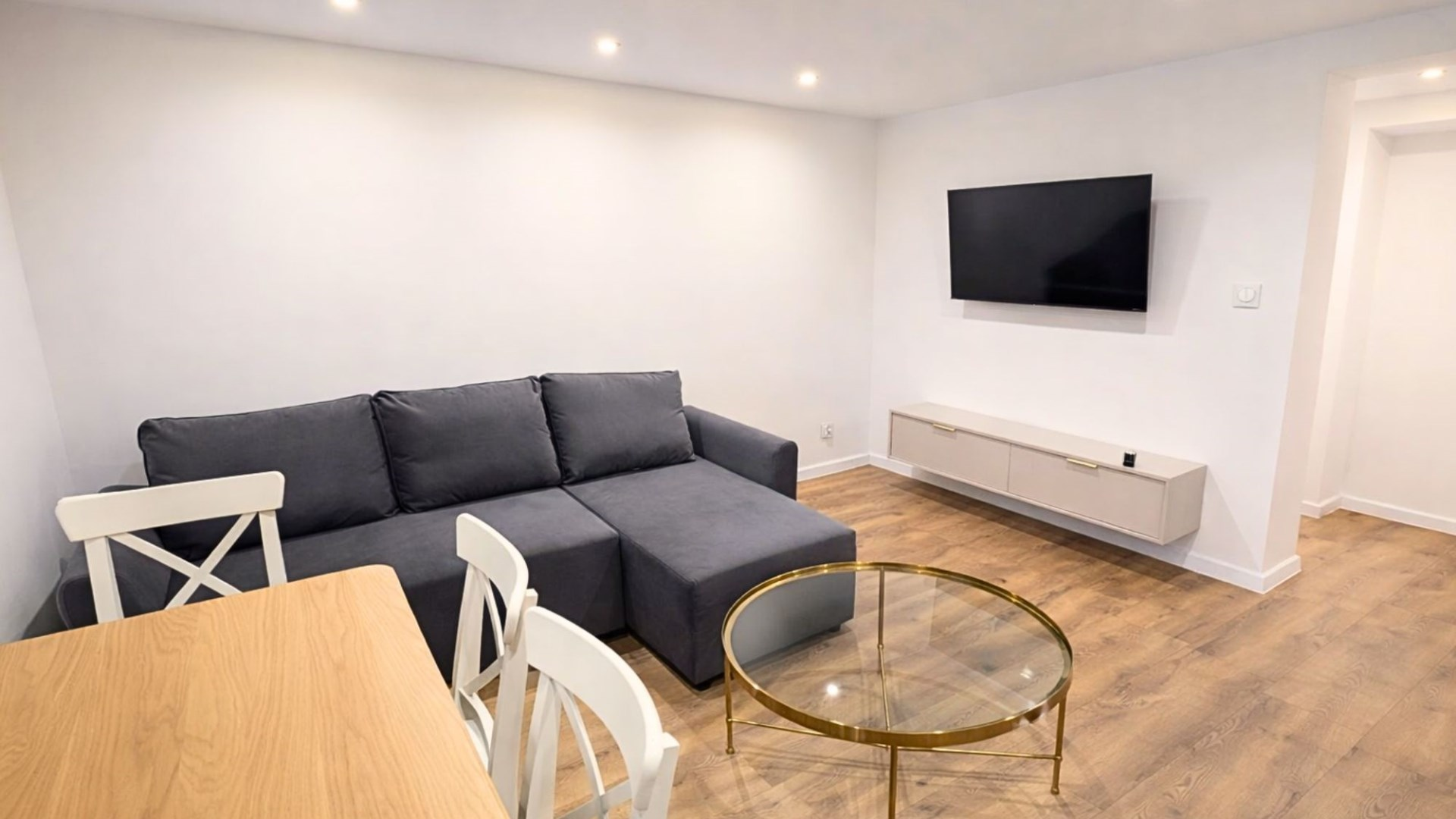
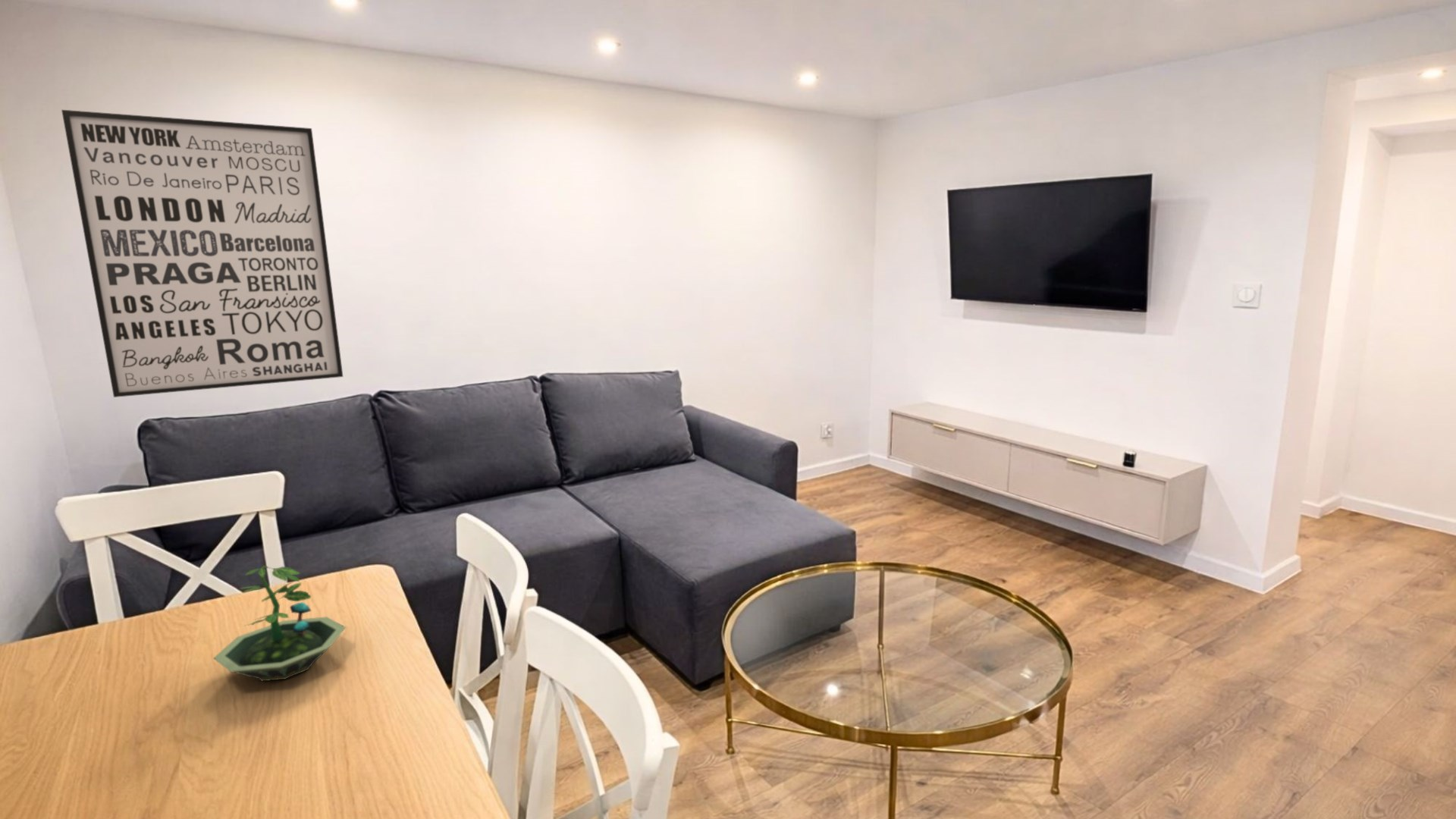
+ terrarium [213,565,347,682]
+ wall art [61,109,344,398]
